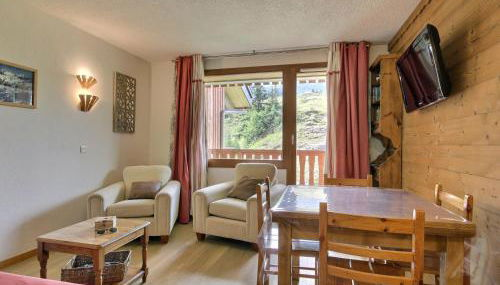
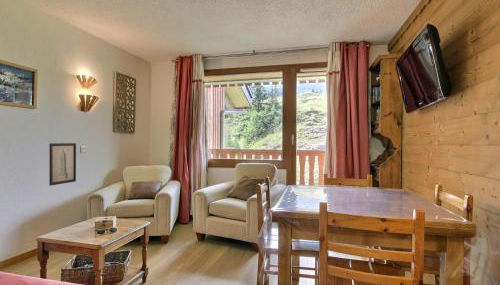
+ wall art [48,142,77,187]
